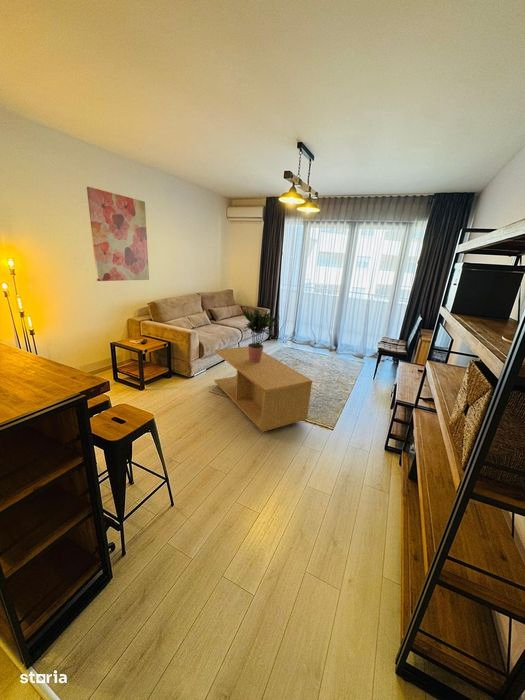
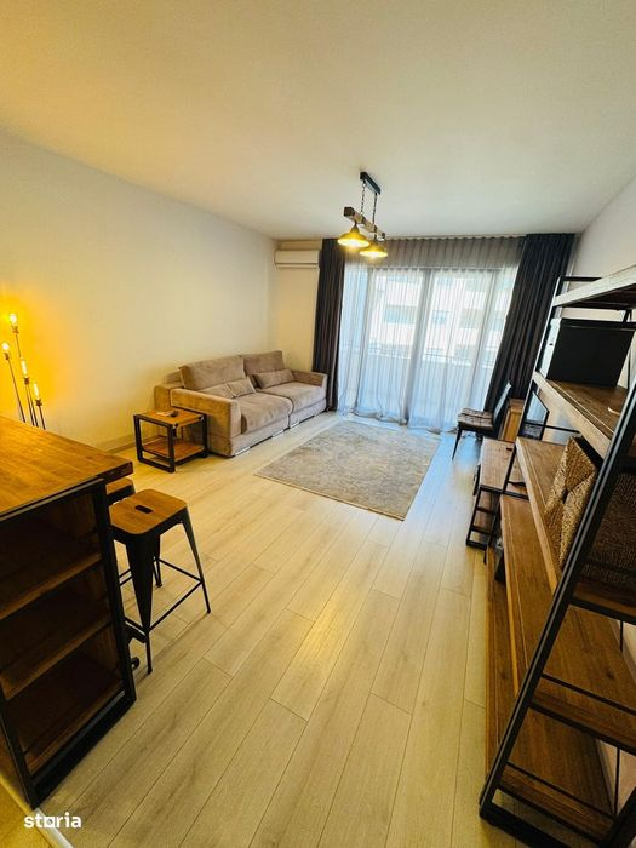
- coffee table [214,346,313,433]
- wall art [86,186,150,282]
- potted plant [242,307,279,363]
